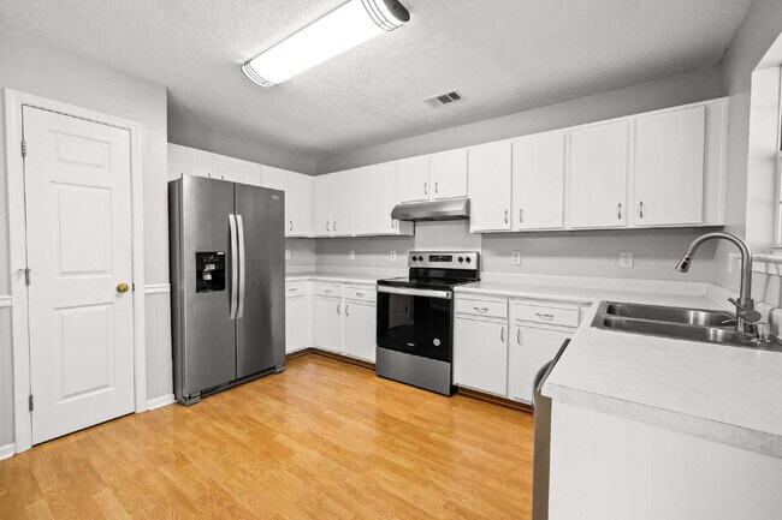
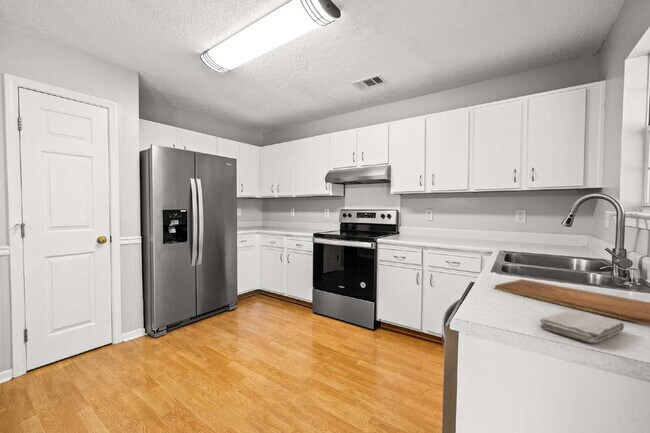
+ cutting board [494,278,650,326]
+ washcloth [539,309,625,344]
